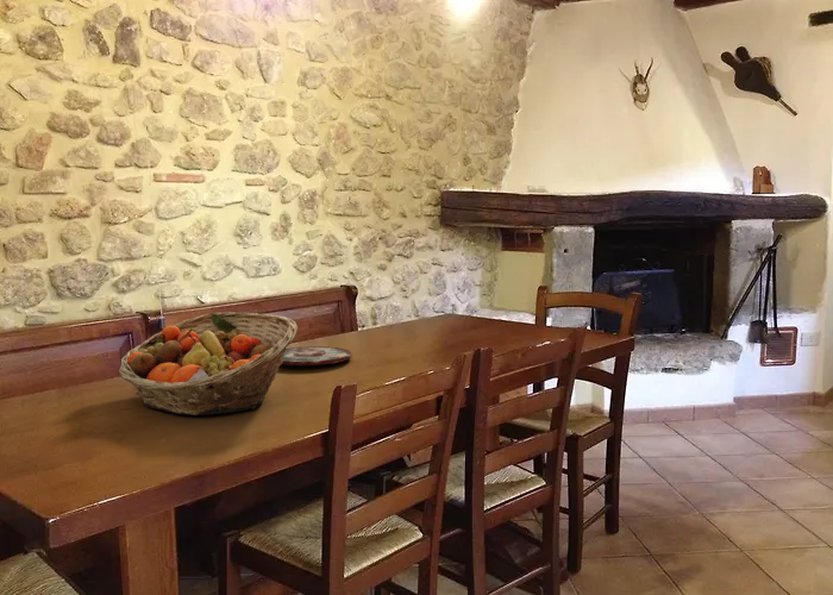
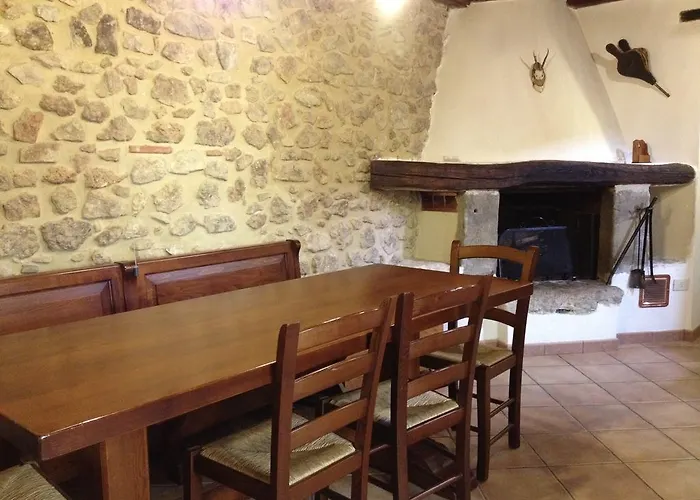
- fruit basket [118,311,299,416]
- plate [281,345,352,367]
